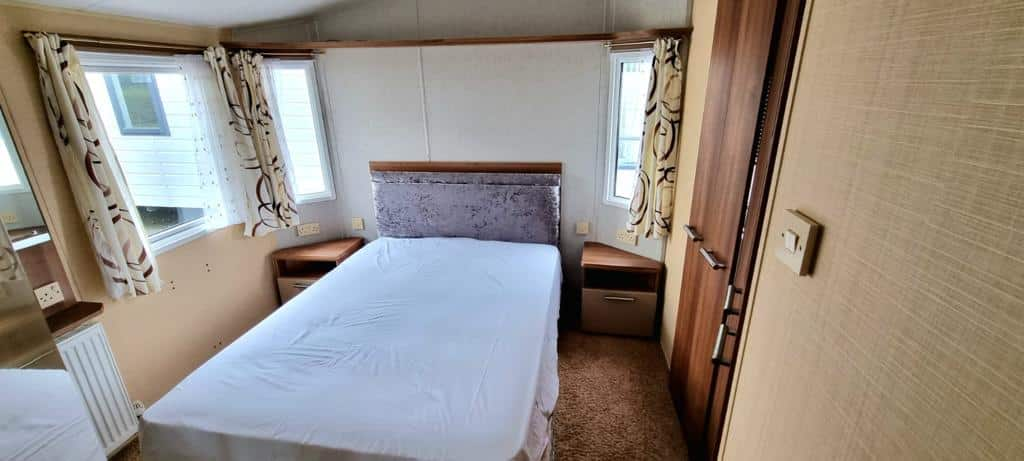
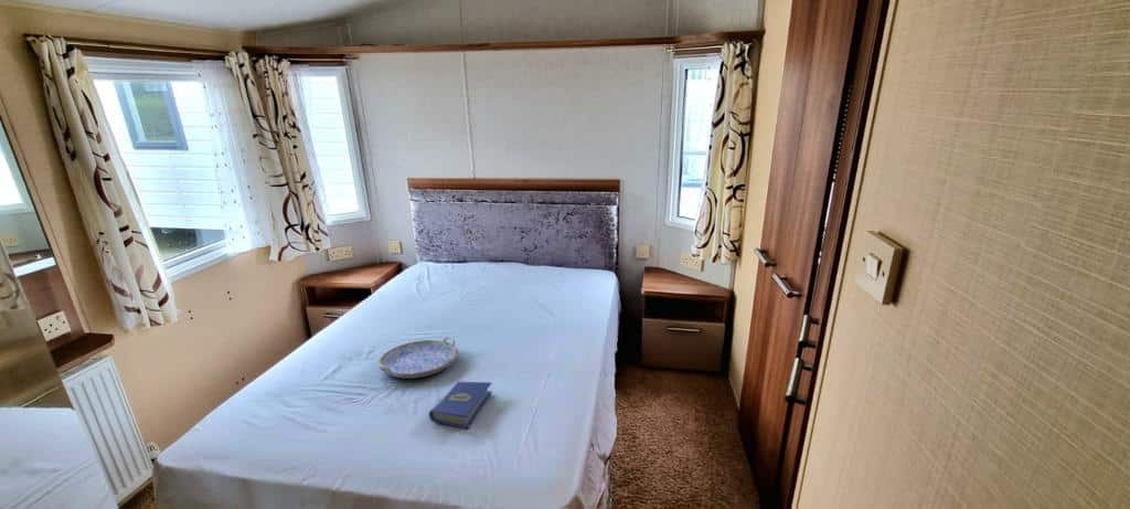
+ hardcover book [428,381,493,430]
+ serving tray [377,336,459,379]
